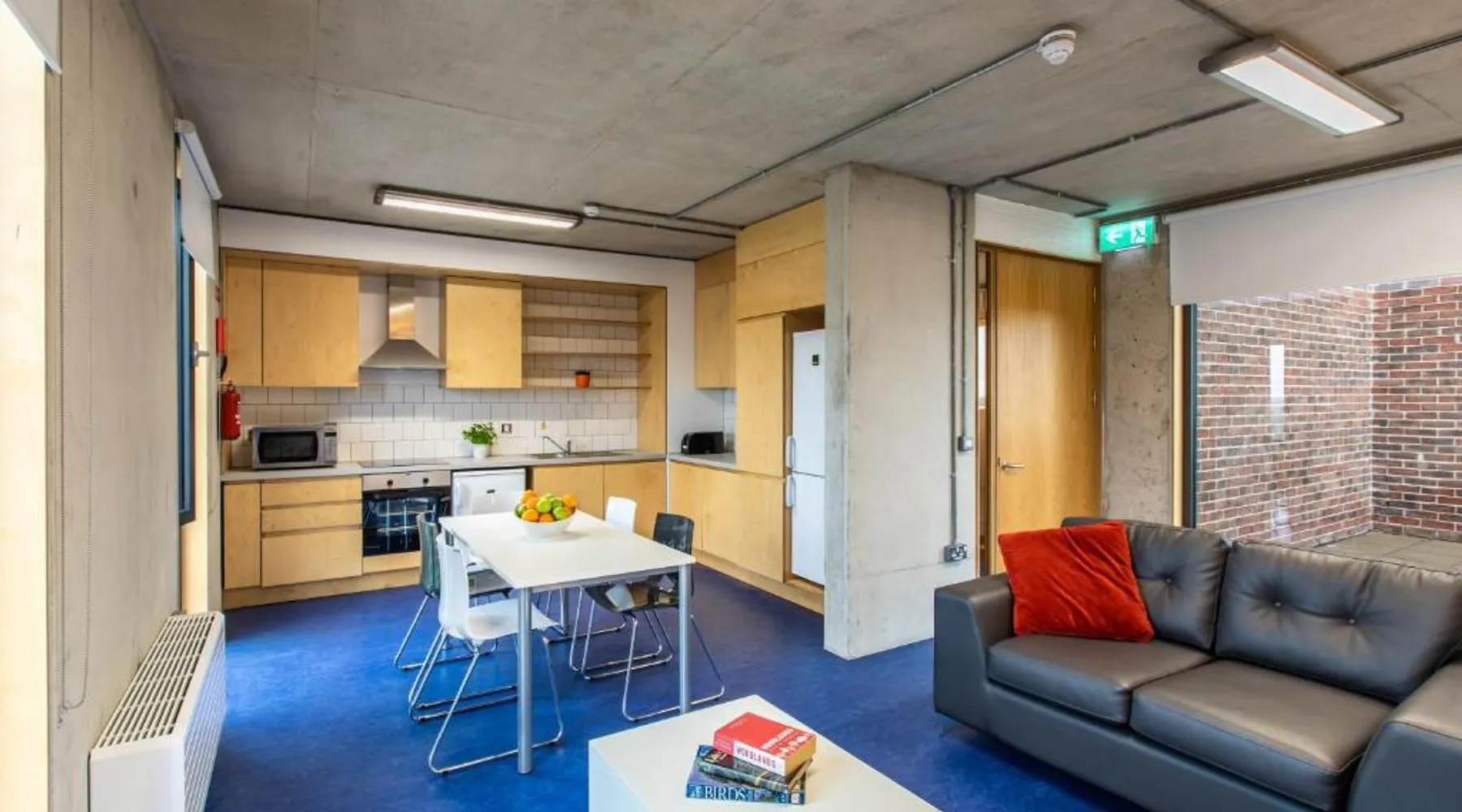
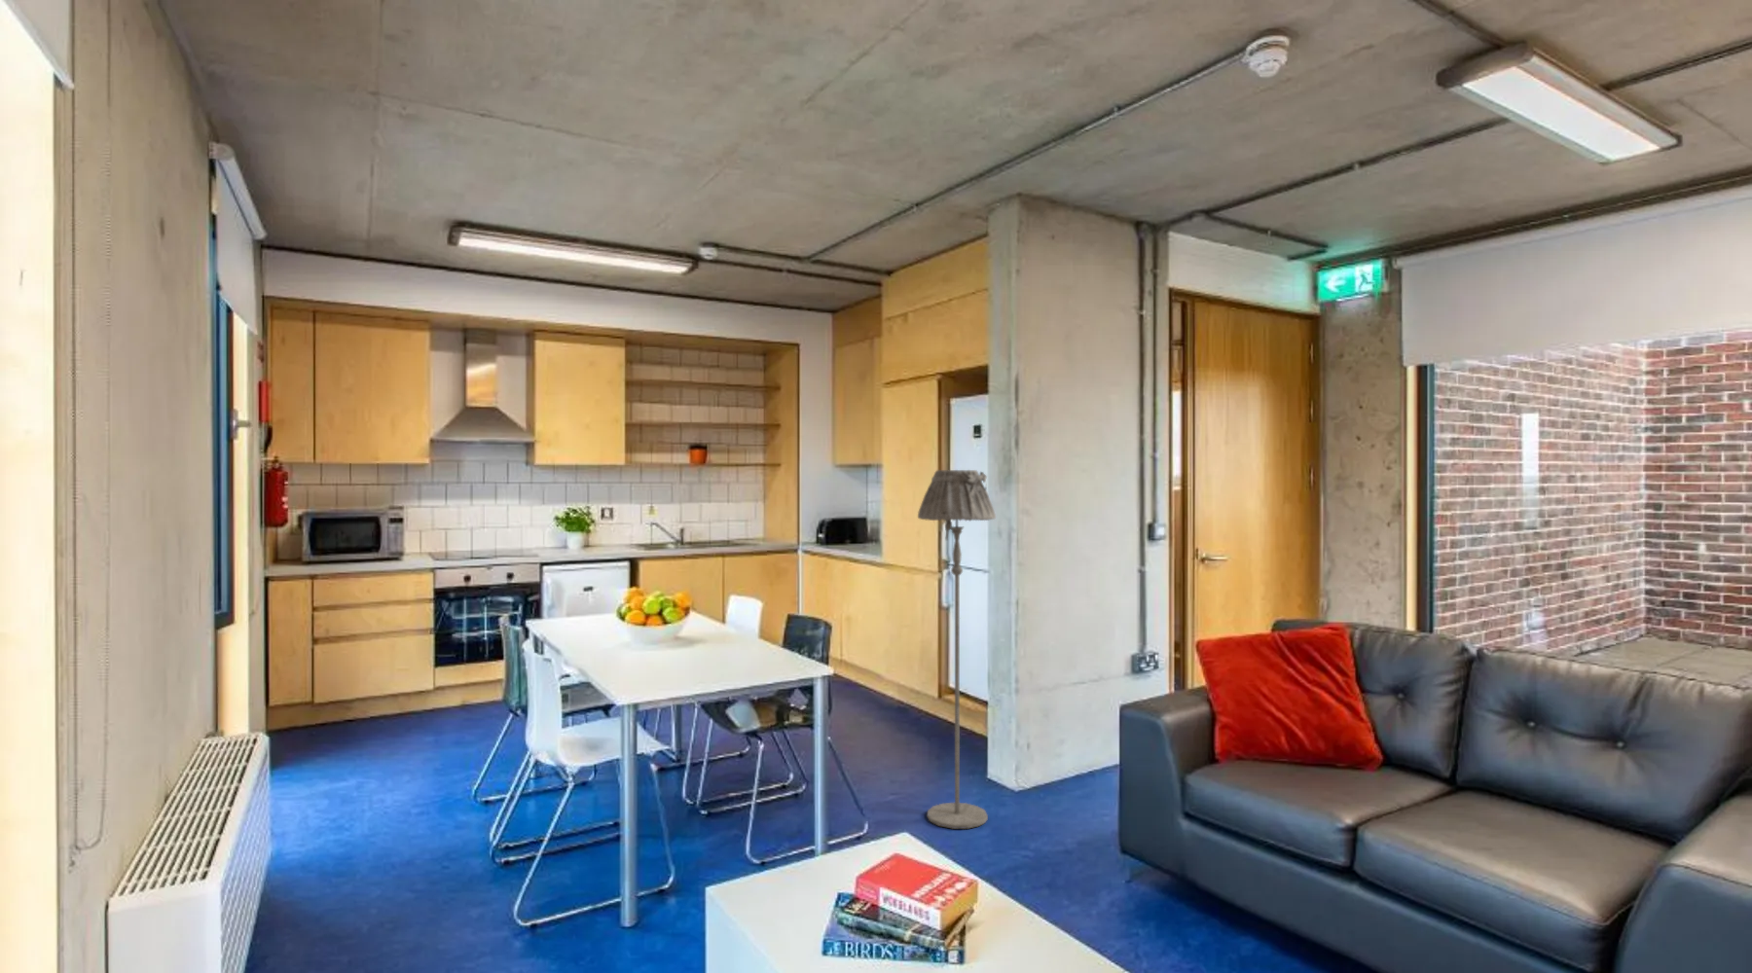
+ floor lamp [917,469,997,830]
